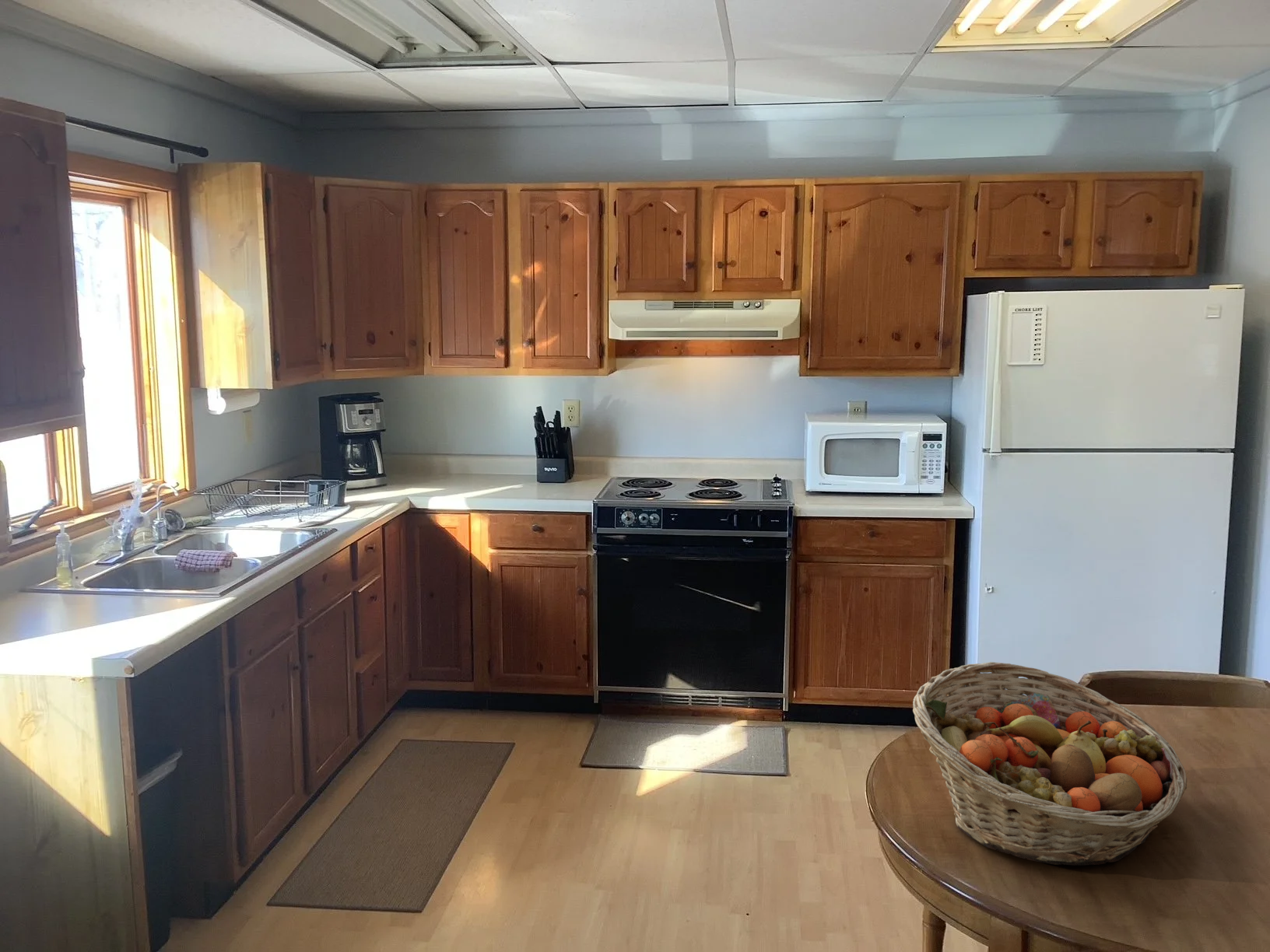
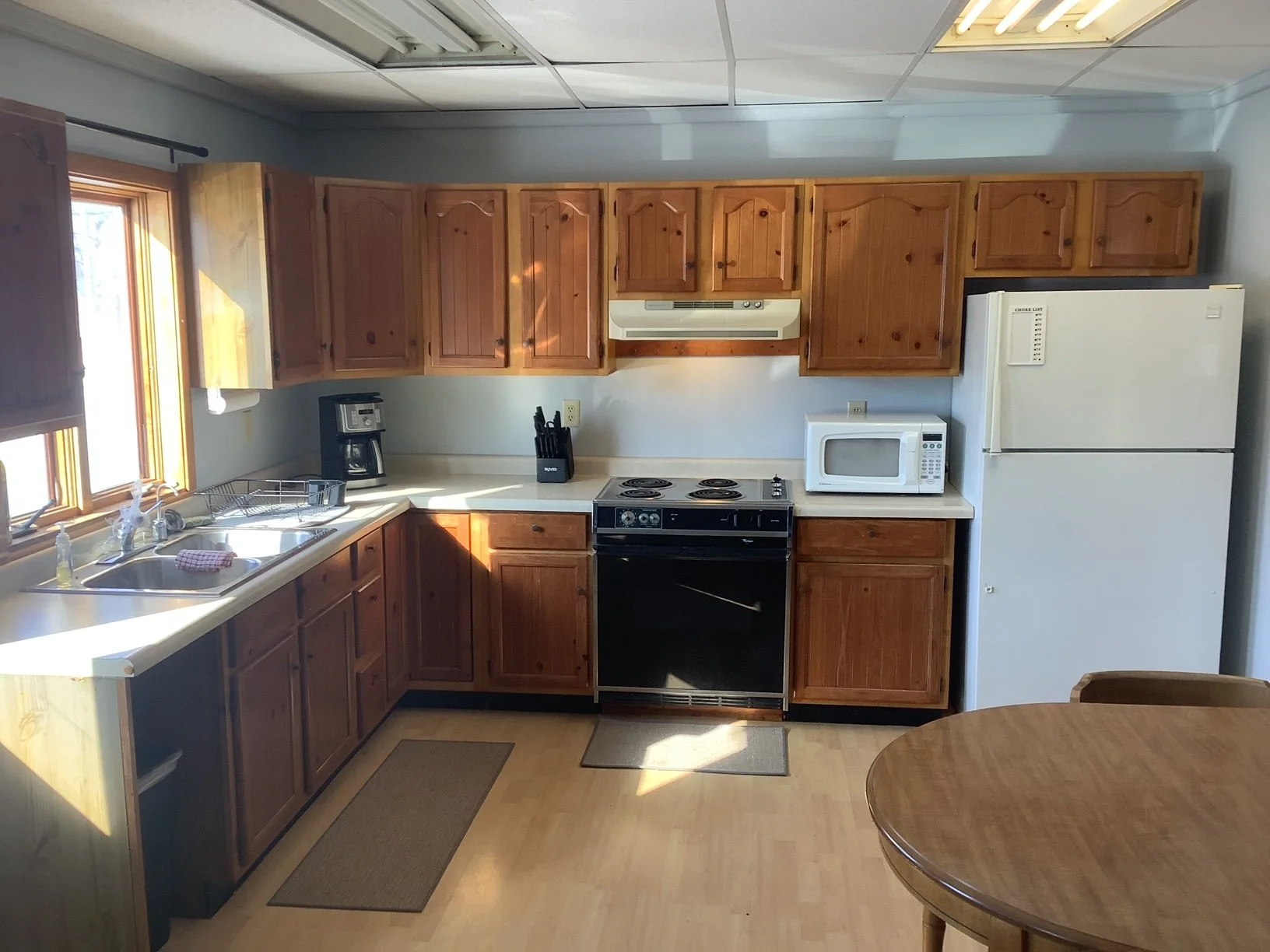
- fruit basket [912,661,1188,866]
